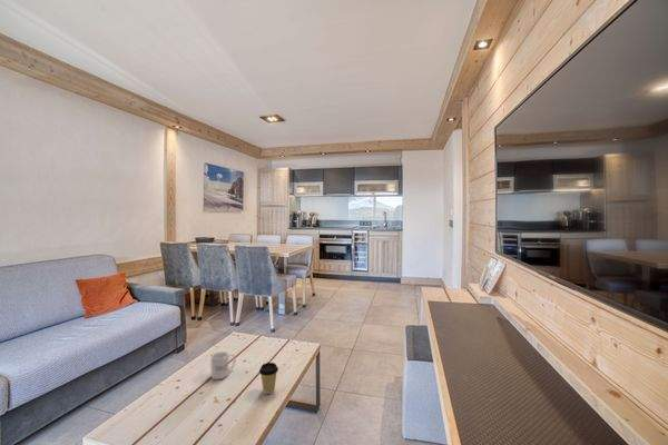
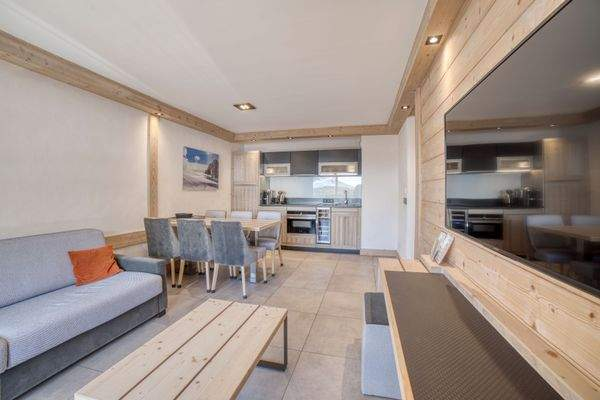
- coffee cup [258,362,279,395]
- mug [209,350,236,380]
